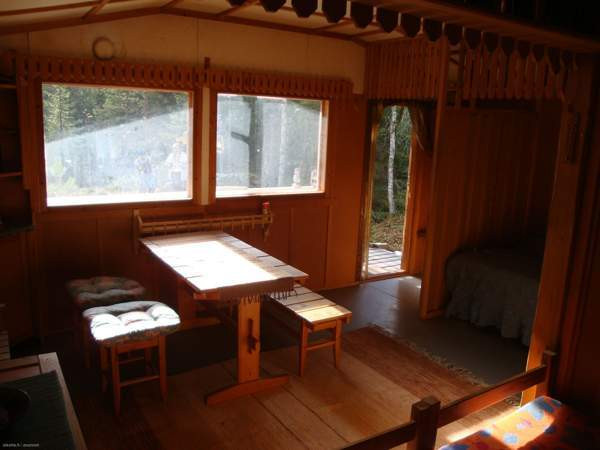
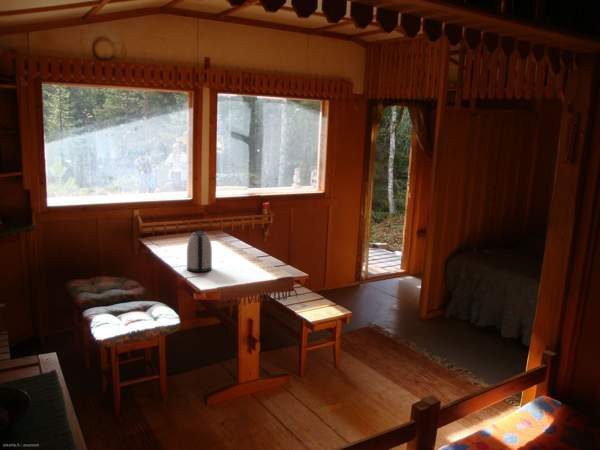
+ kettle [186,230,213,273]
